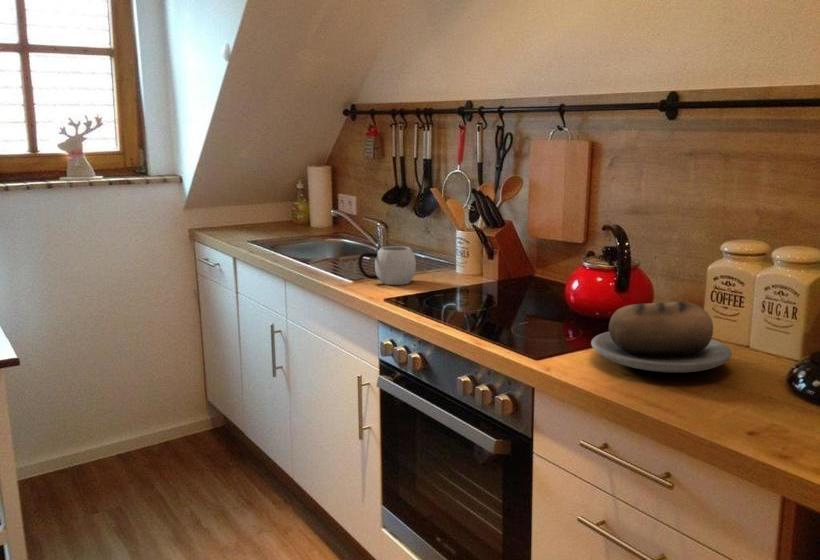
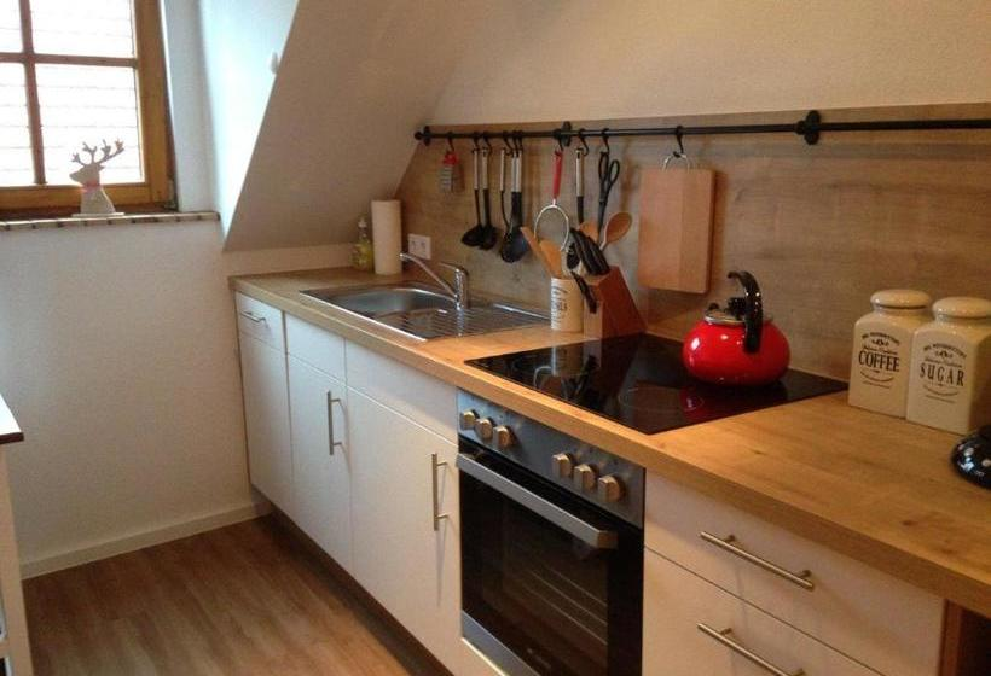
- mug [357,245,417,286]
- bread [590,300,733,373]
